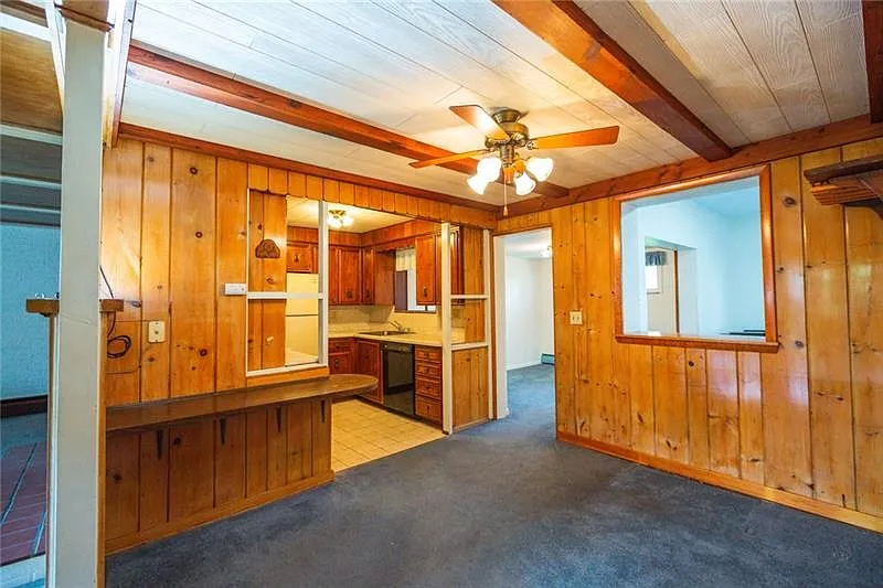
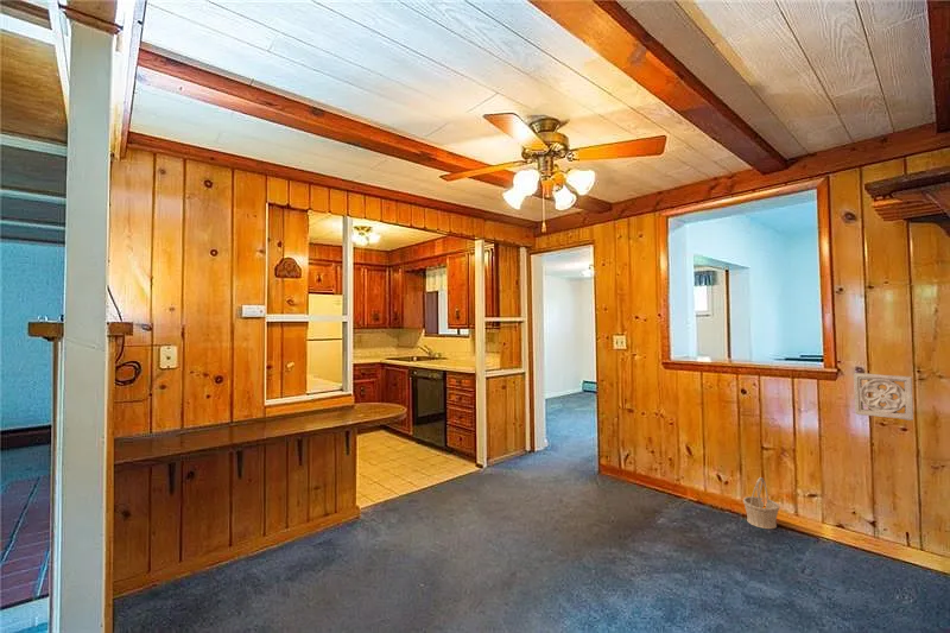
+ basket [742,476,780,530]
+ wall ornament [853,372,914,422]
